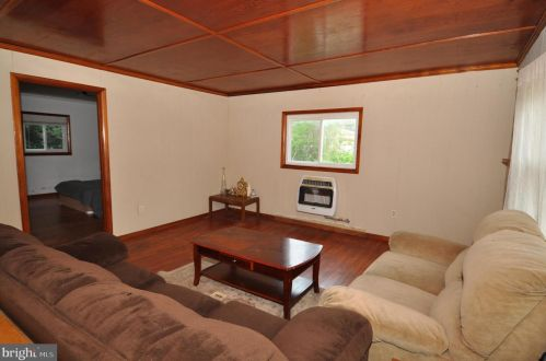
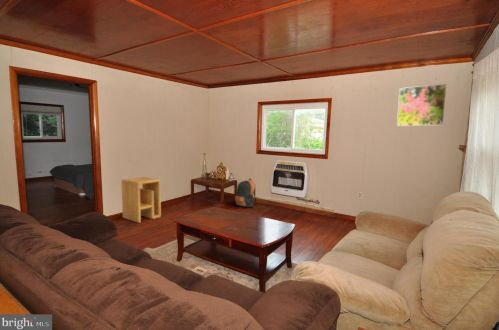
+ side table [120,176,162,224]
+ backpack [234,177,259,208]
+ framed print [396,83,447,127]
